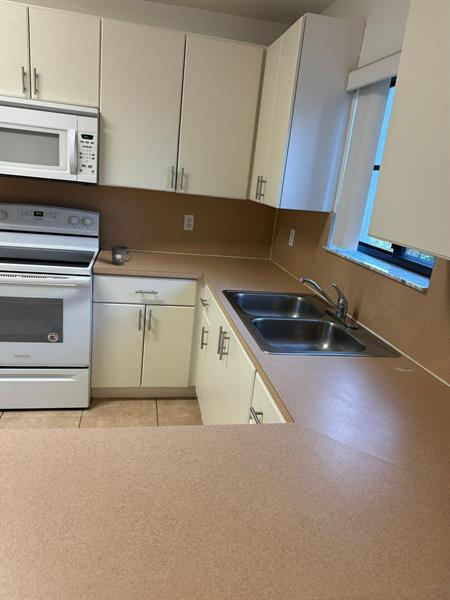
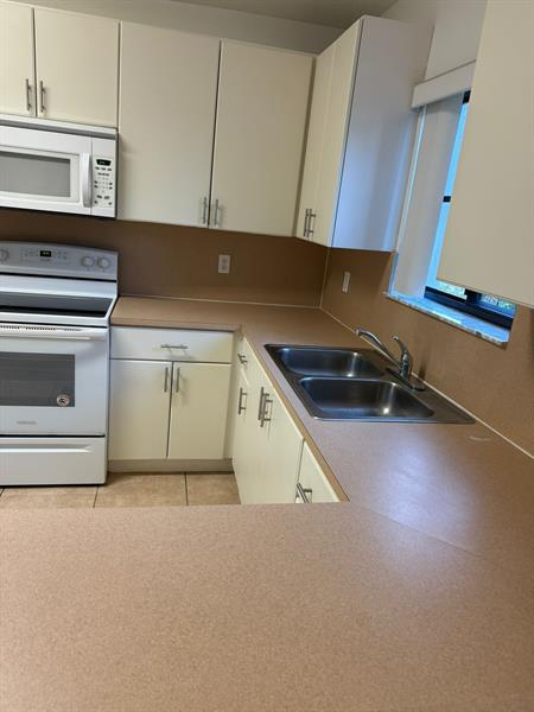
- mug [110,245,134,266]
